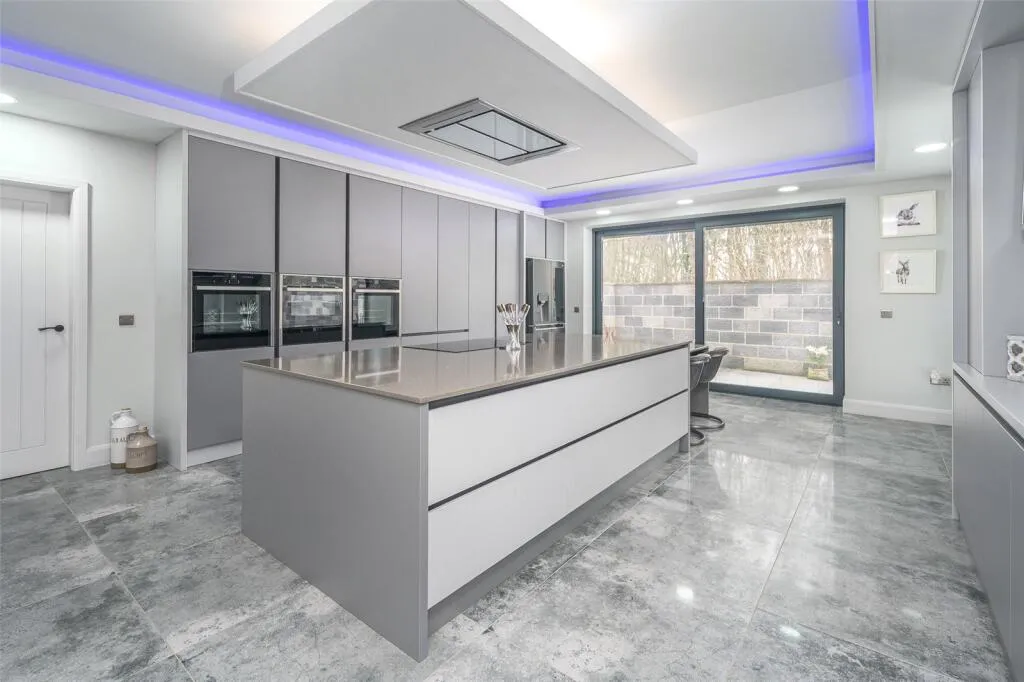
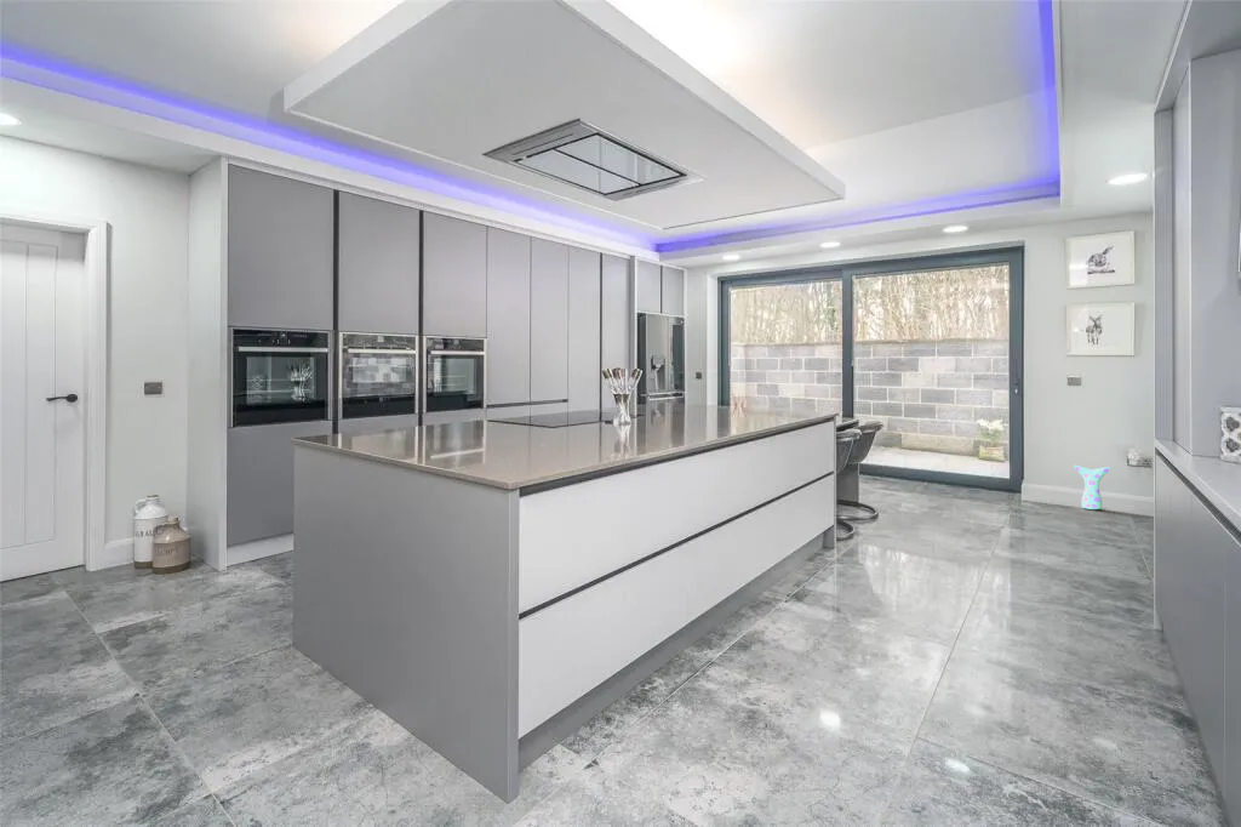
+ vase [1073,464,1113,511]
